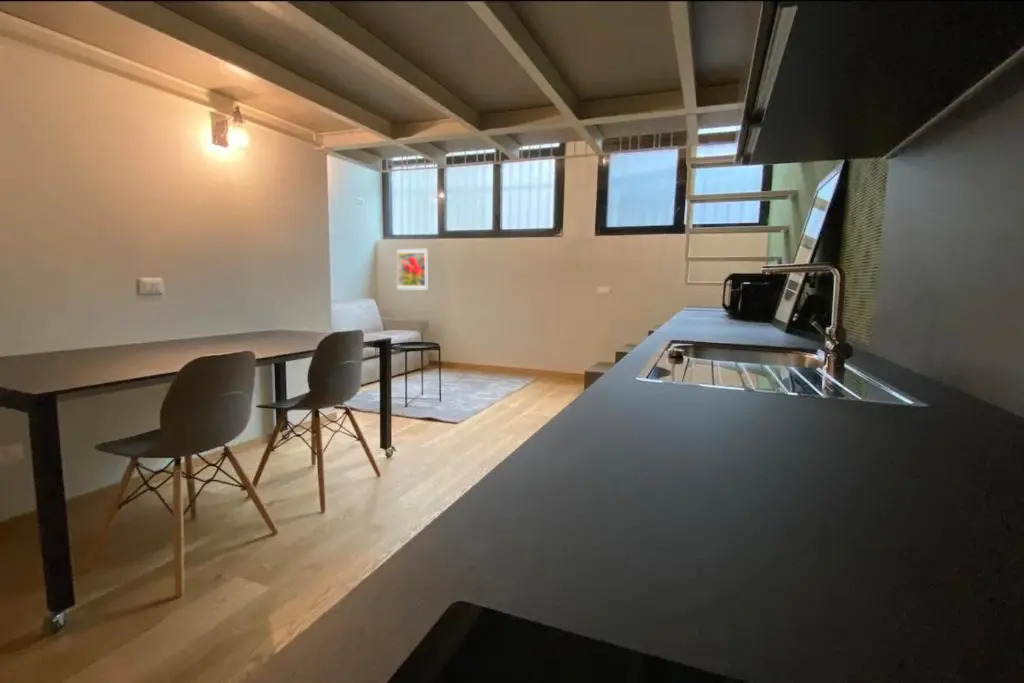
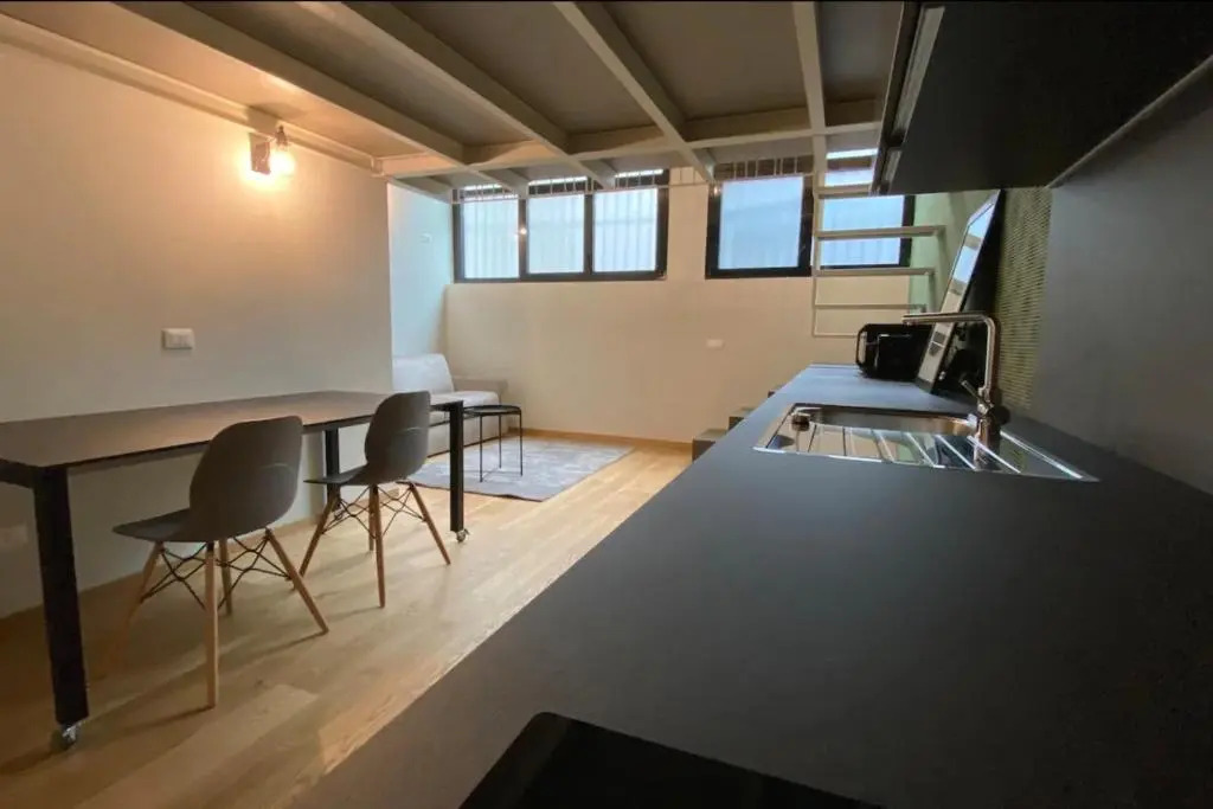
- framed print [396,248,428,291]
